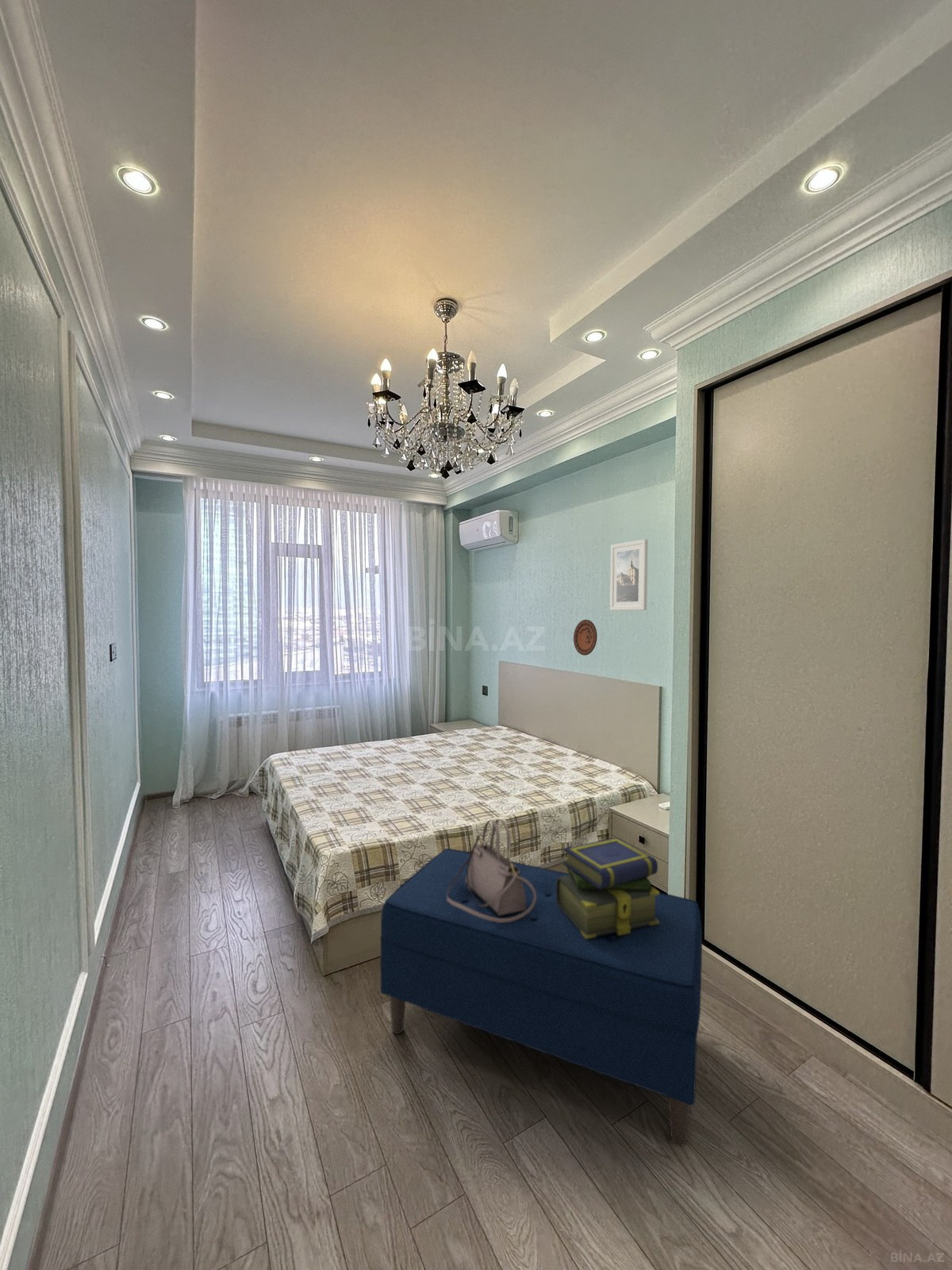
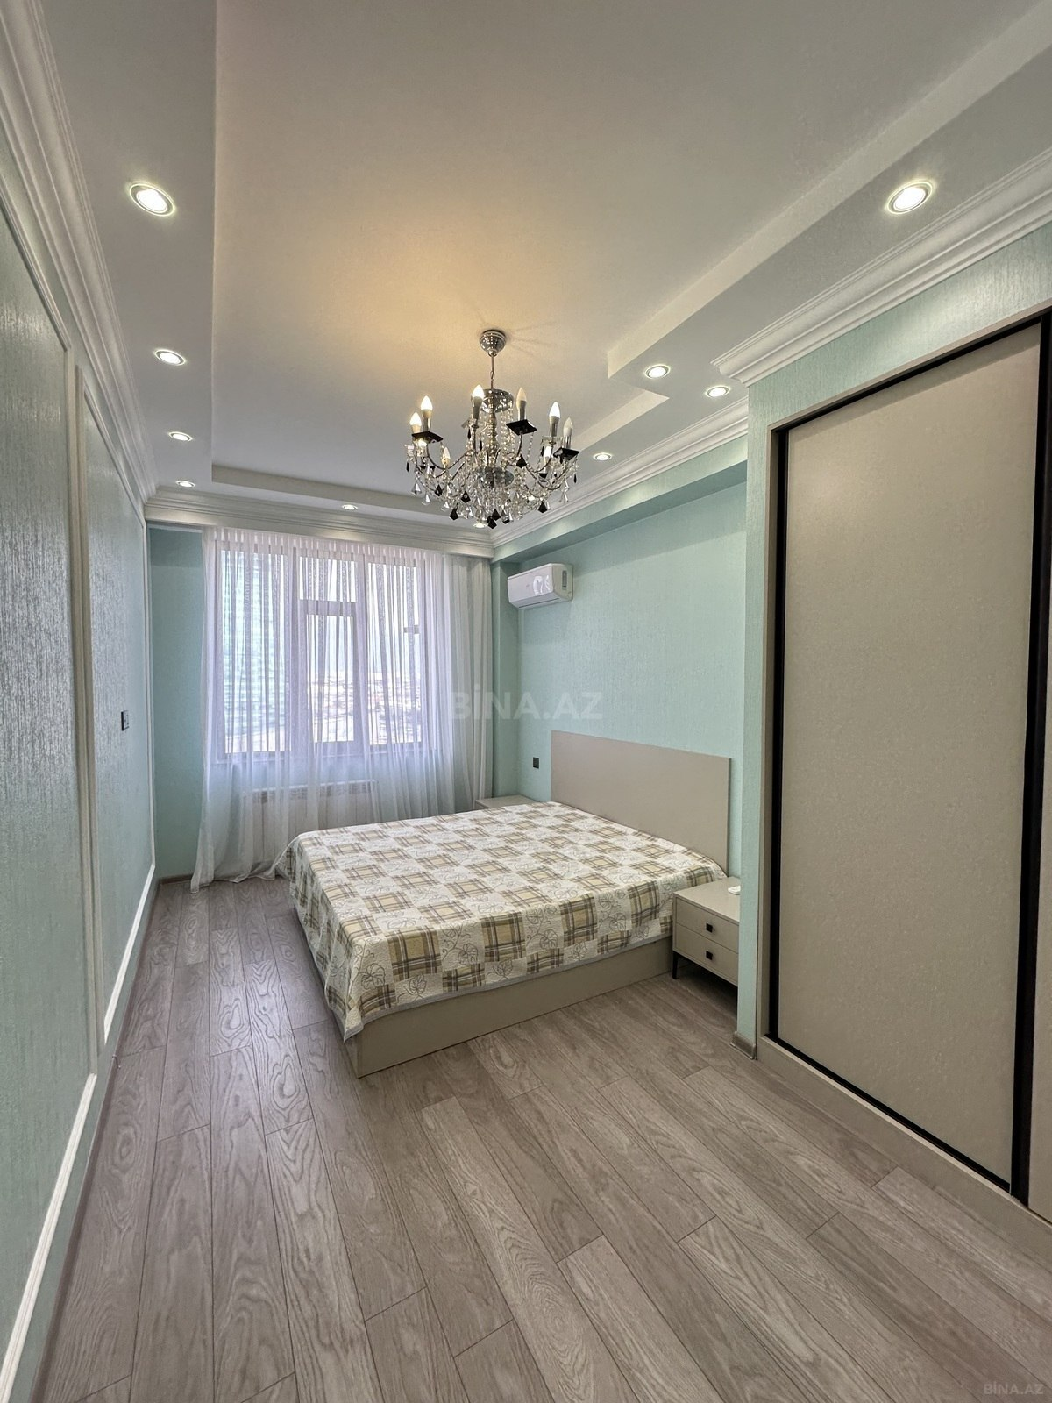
- decorative plate [573,619,598,656]
- handbag [447,818,536,922]
- bench [379,848,703,1147]
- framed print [609,538,648,611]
- stack of books [556,837,660,939]
